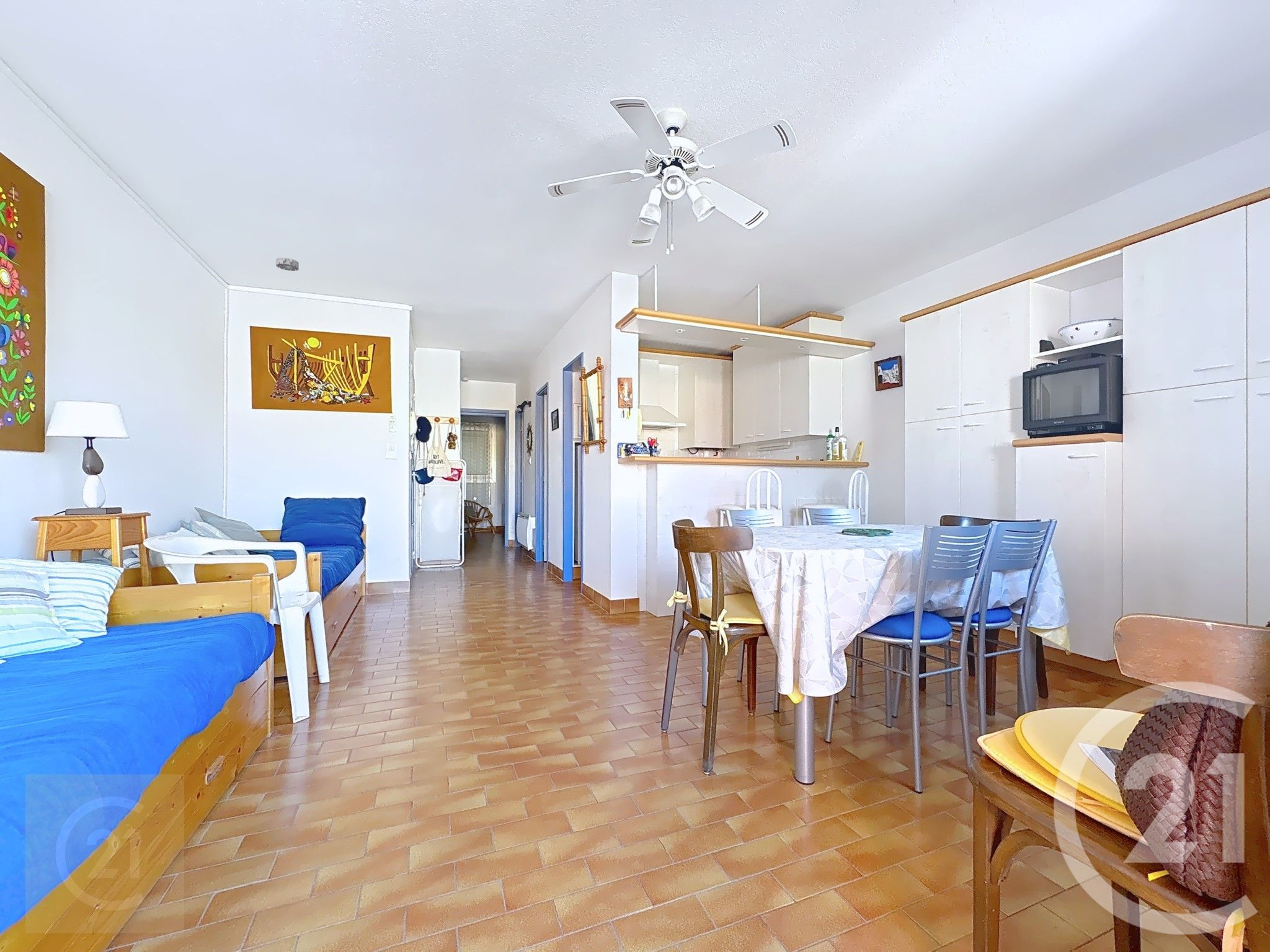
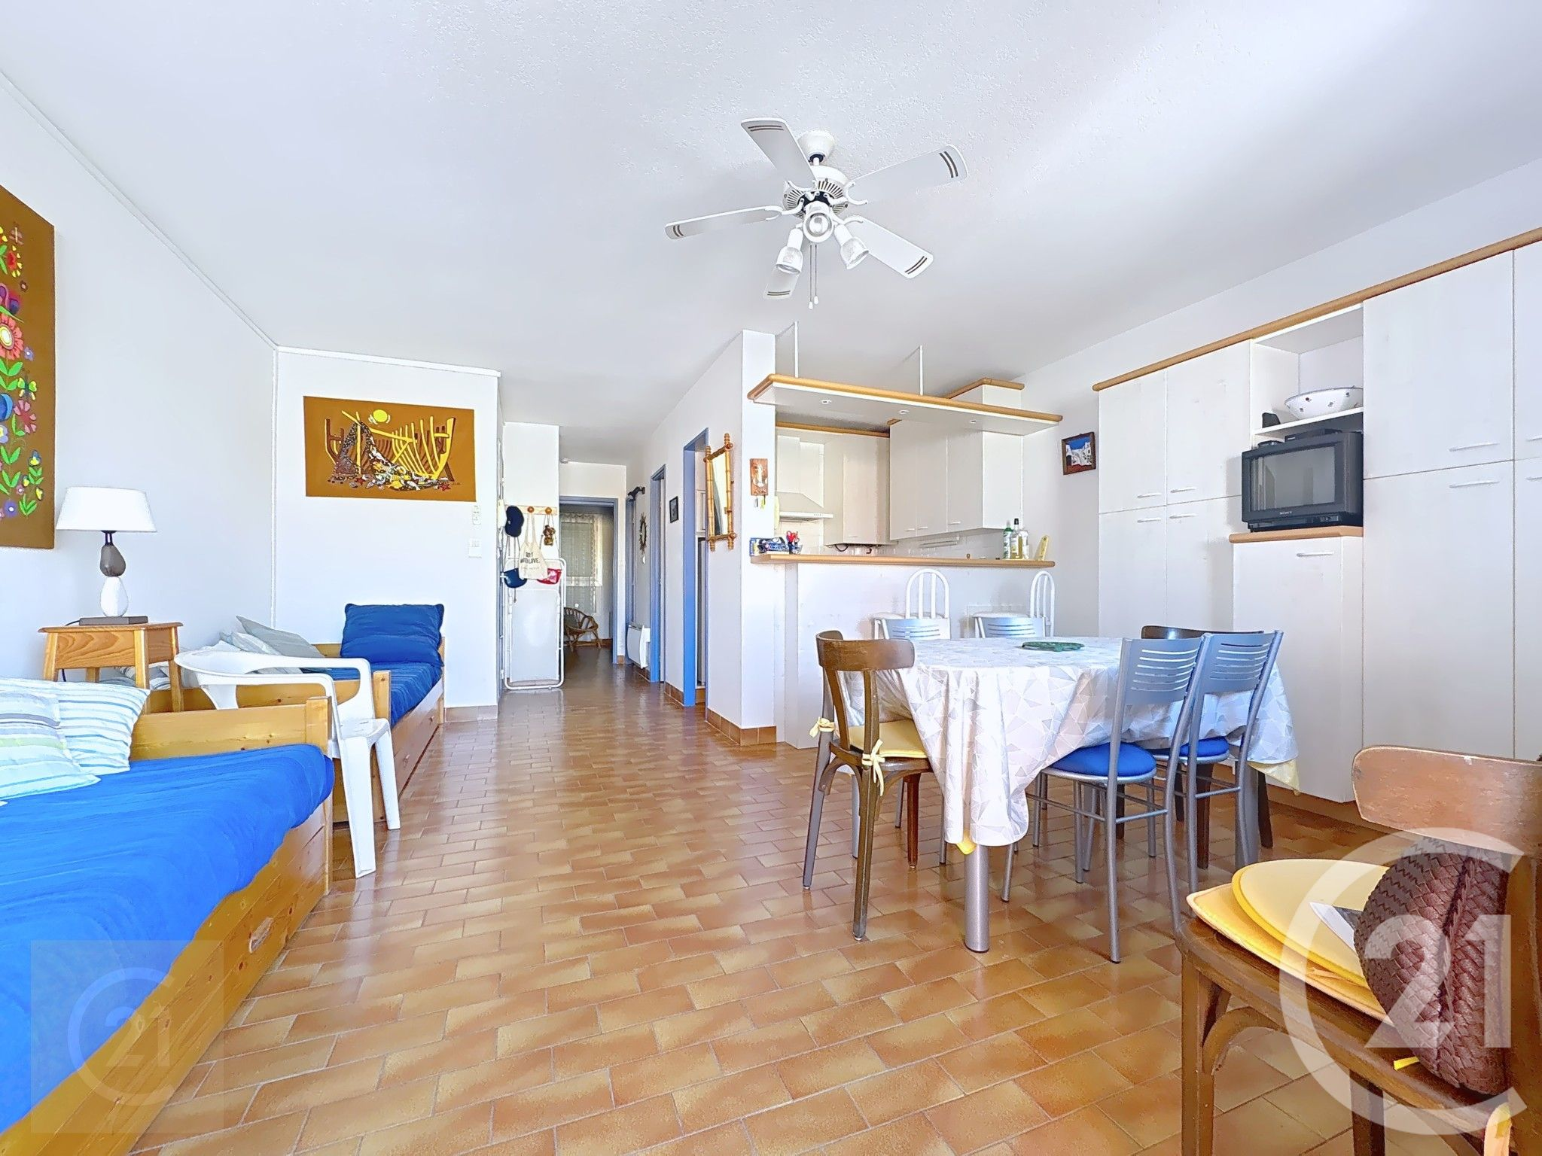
- smoke detector [275,257,300,271]
